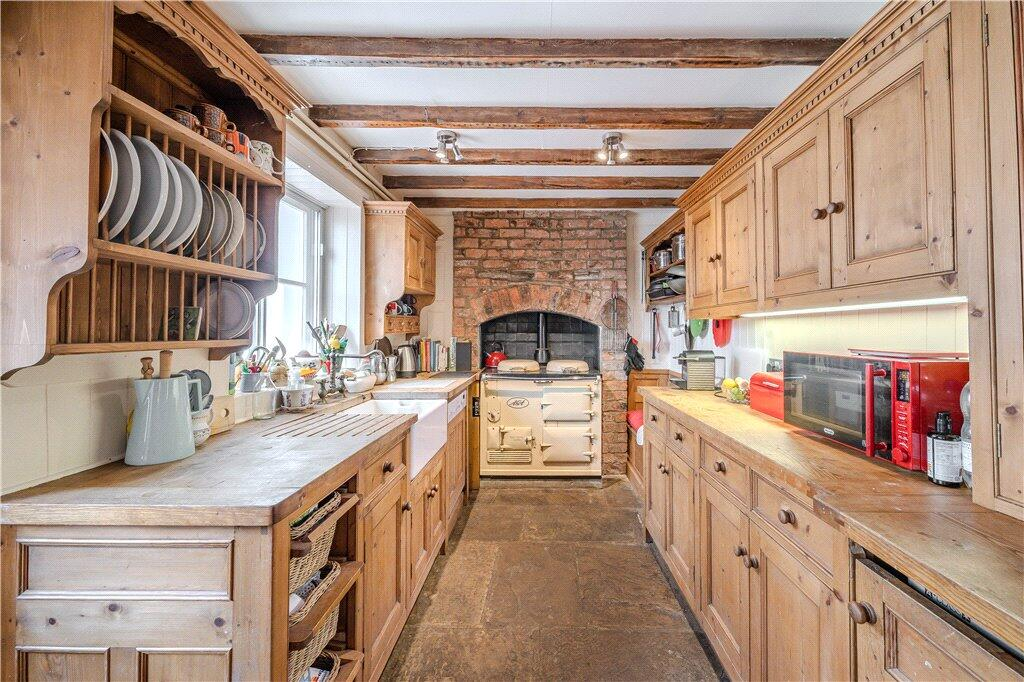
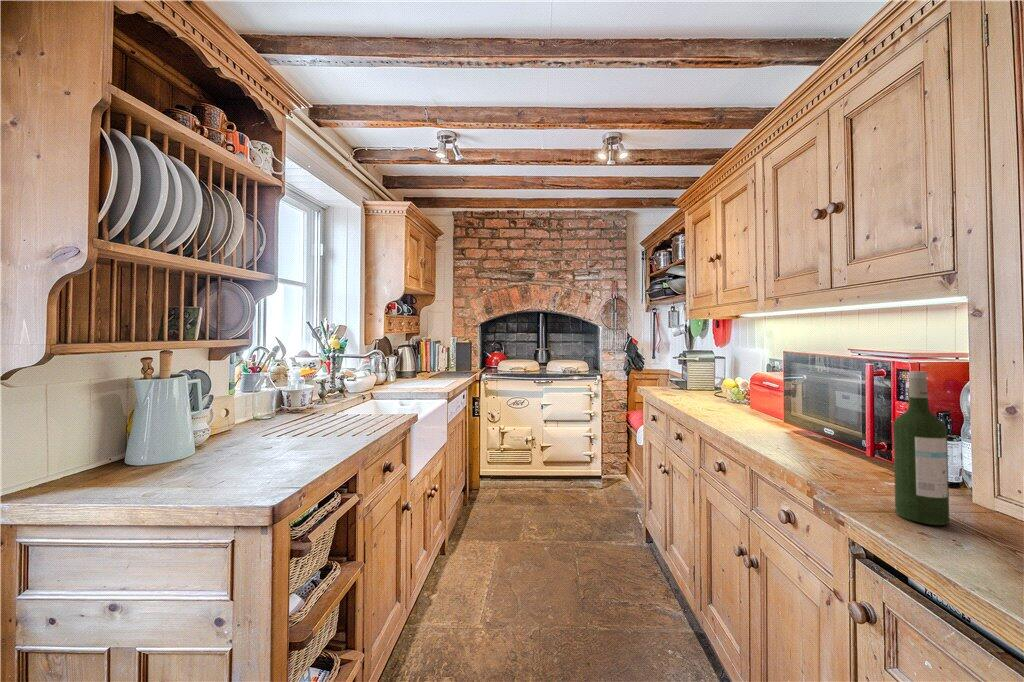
+ wine bottle [892,370,950,526]
